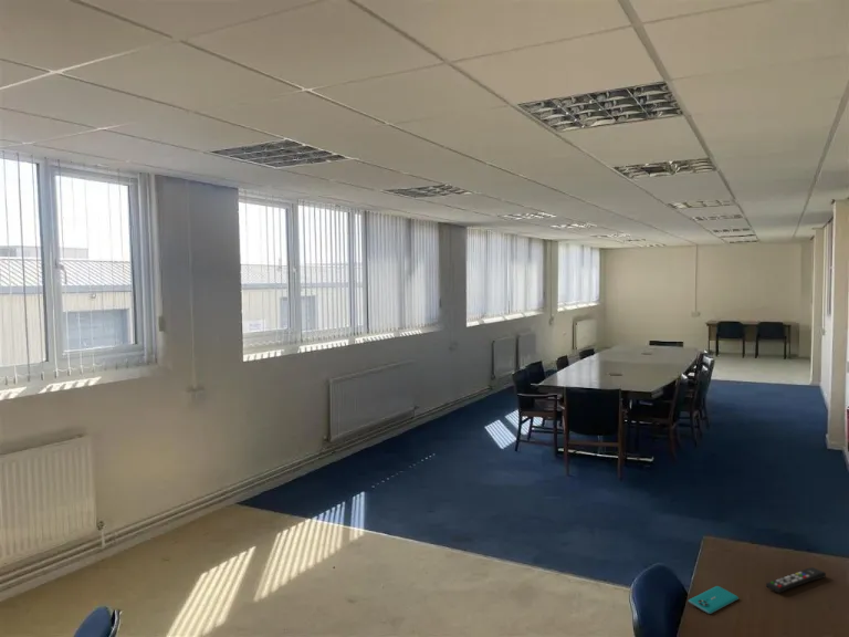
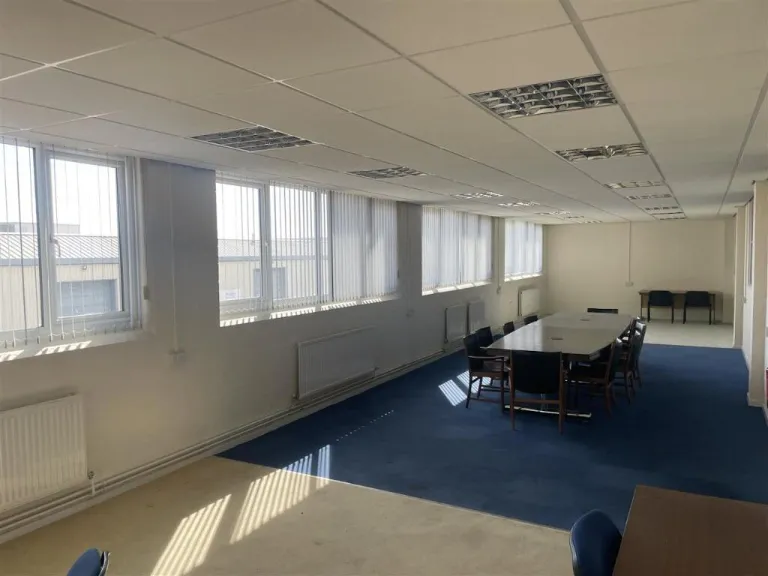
- remote control [765,566,827,594]
- smartphone [688,585,740,615]
